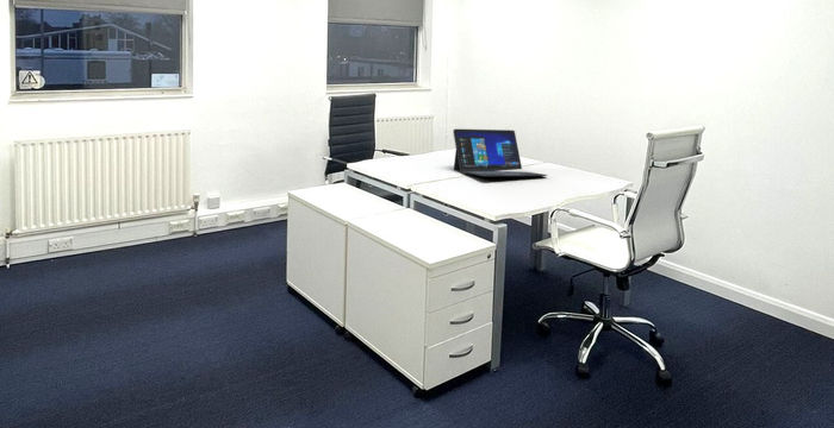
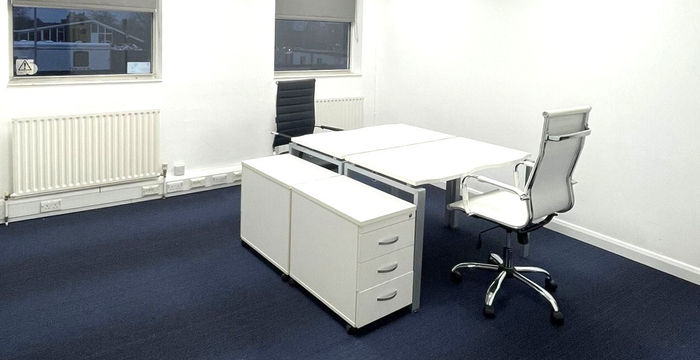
- laptop [452,128,548,177]
